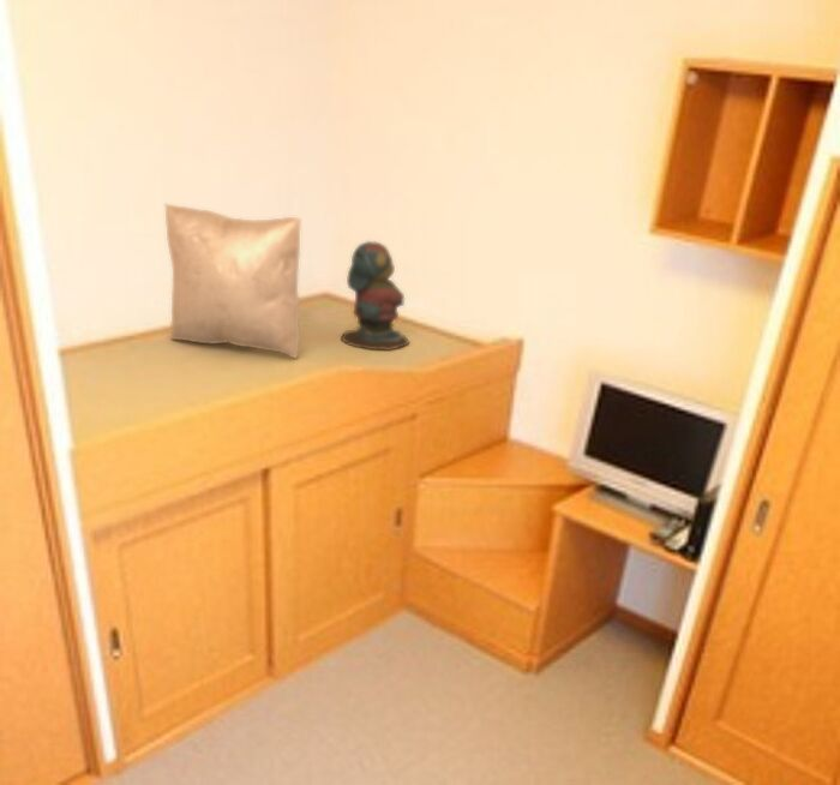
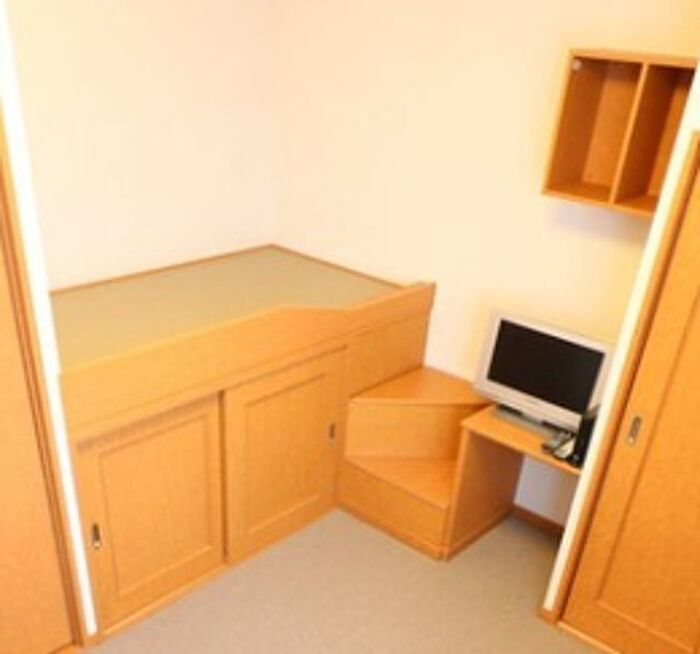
- teddy bear [338,240,410,352]
- pillow [164,203,302,360]
